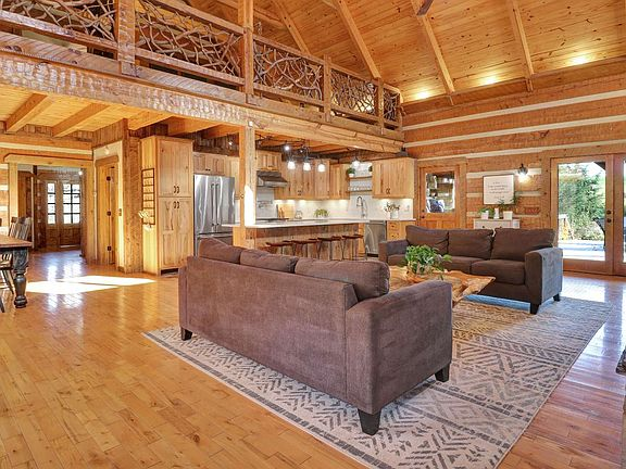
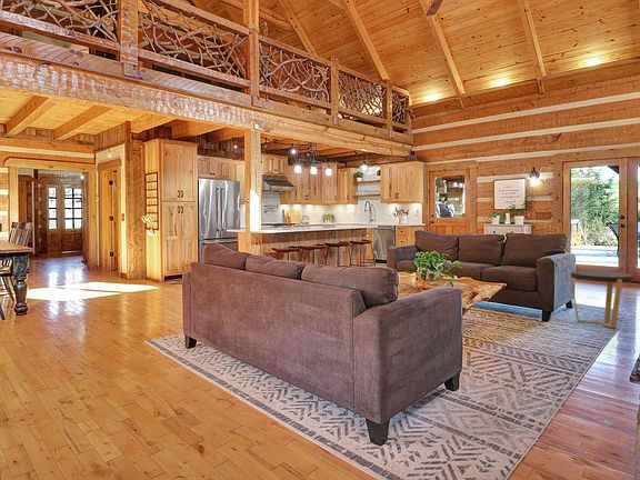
+ side table [569,270,634,329]
